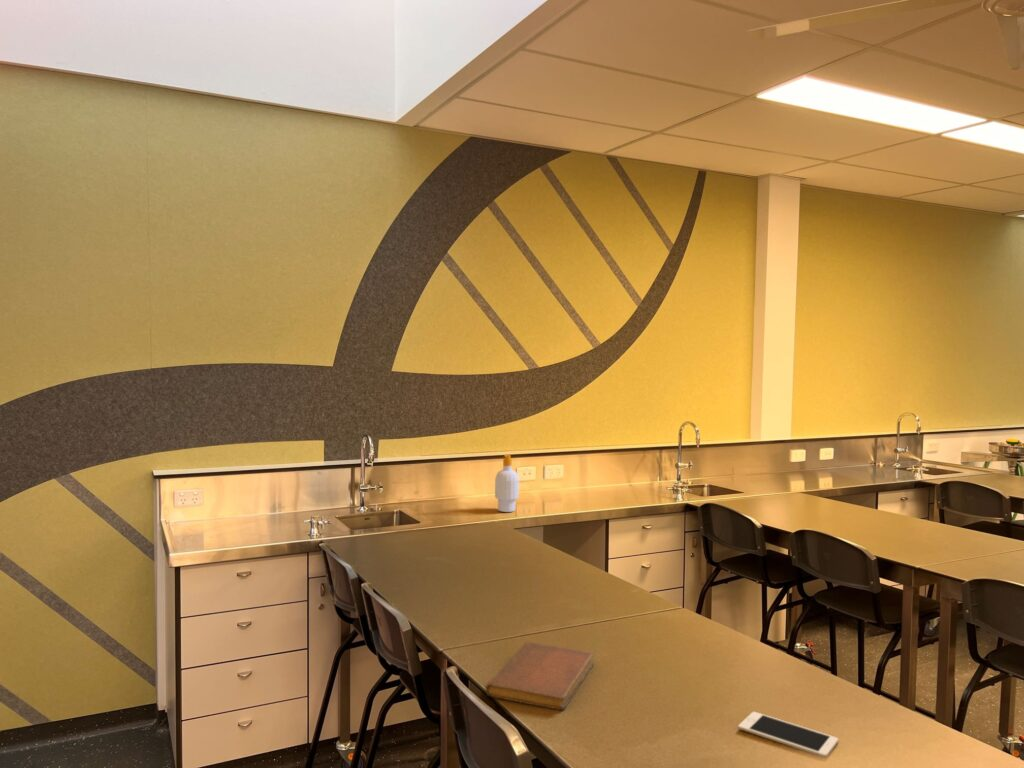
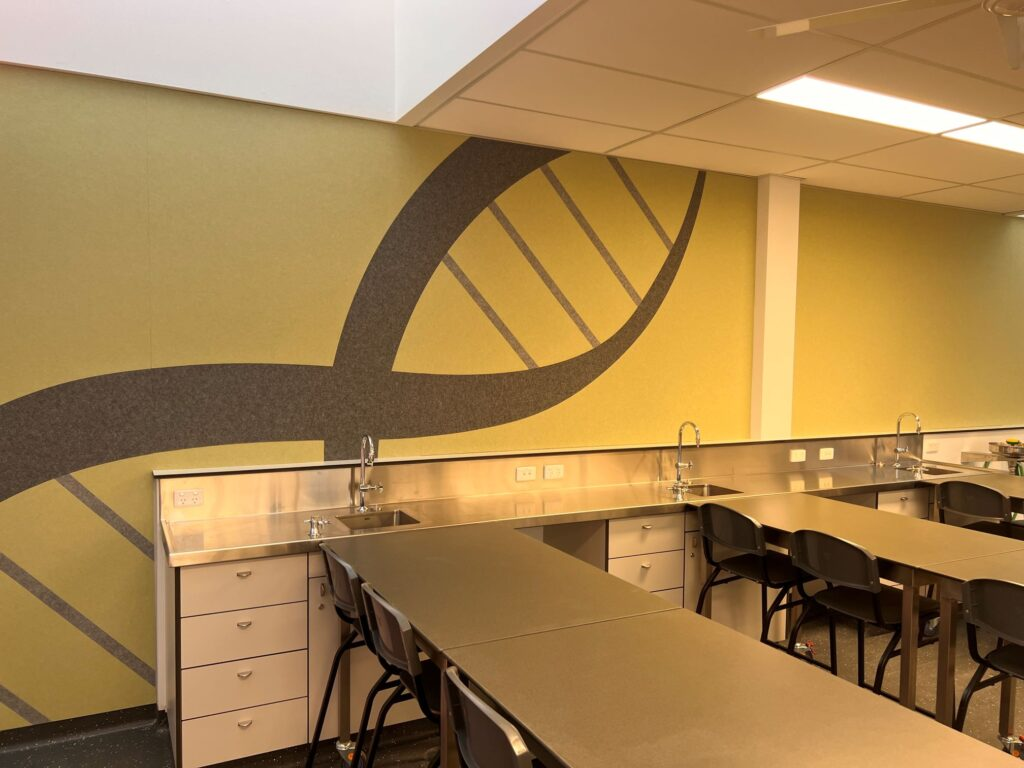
- soap bottle [494,454,520,513]
- notebook [485,641,595,711]
- cell phone [737,711,839,759]
